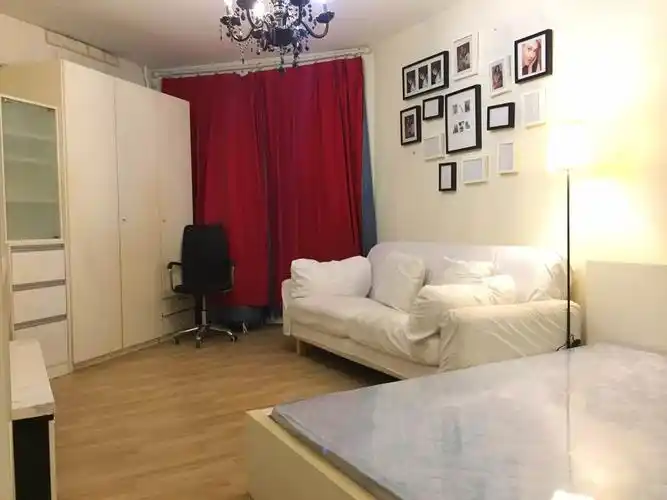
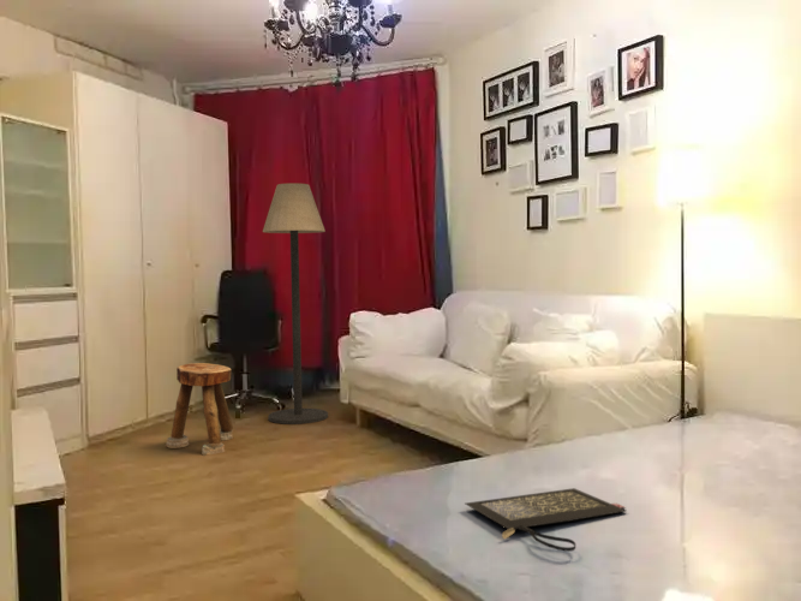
+ floor lamp [262,183,329,426]
+ clutch bag [465,487,627,553]
+ stool [165,362,234,457]
